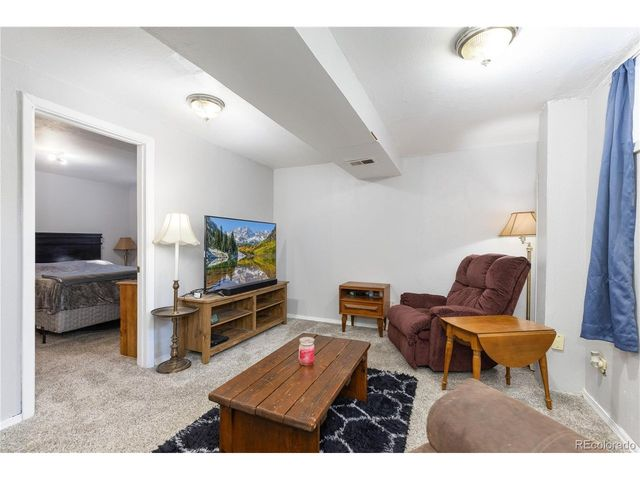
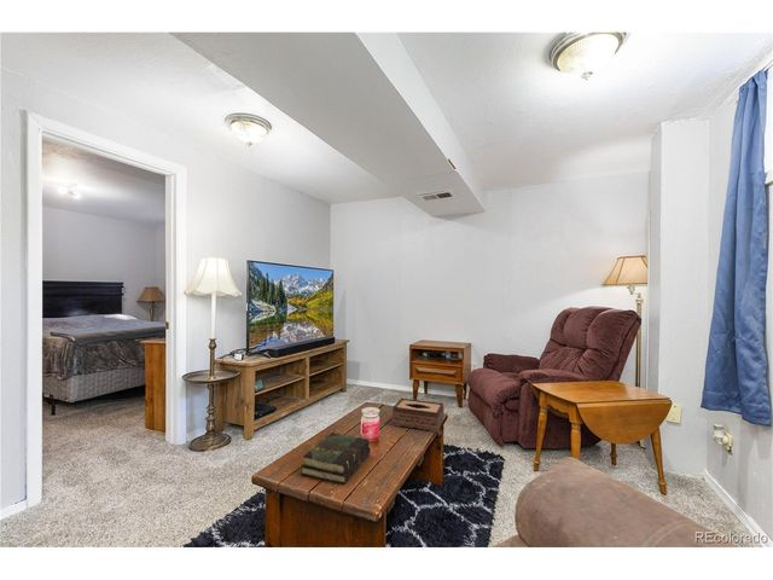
+ tissue box [391,398,446,434]
+ book [300,431,372,485]
